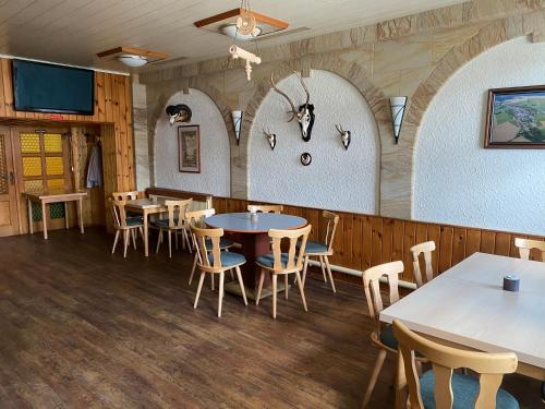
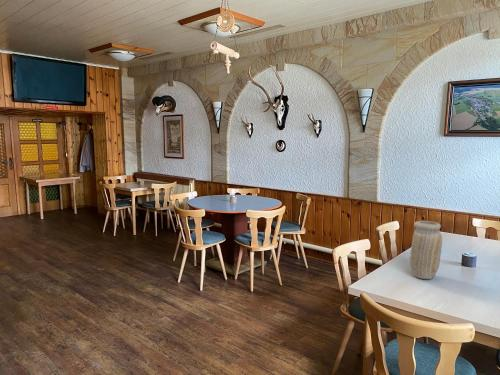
+ vase [409,220,443,280]
